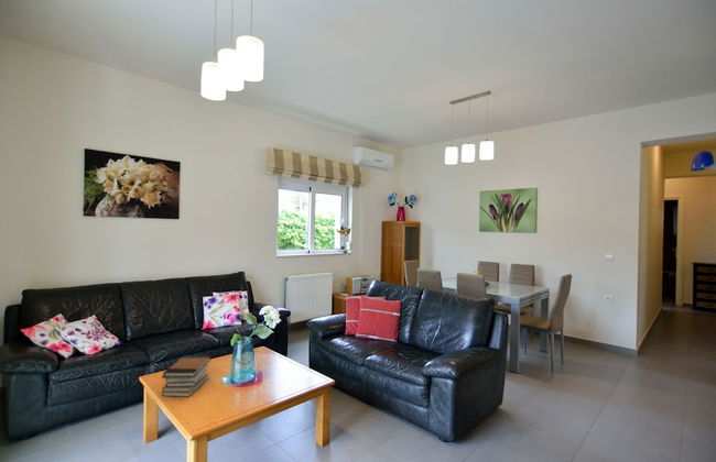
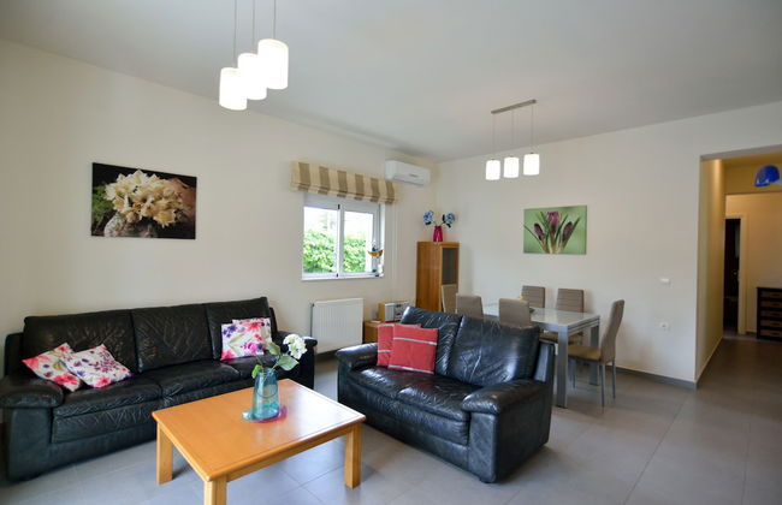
- book stack [161,354,213,398]
